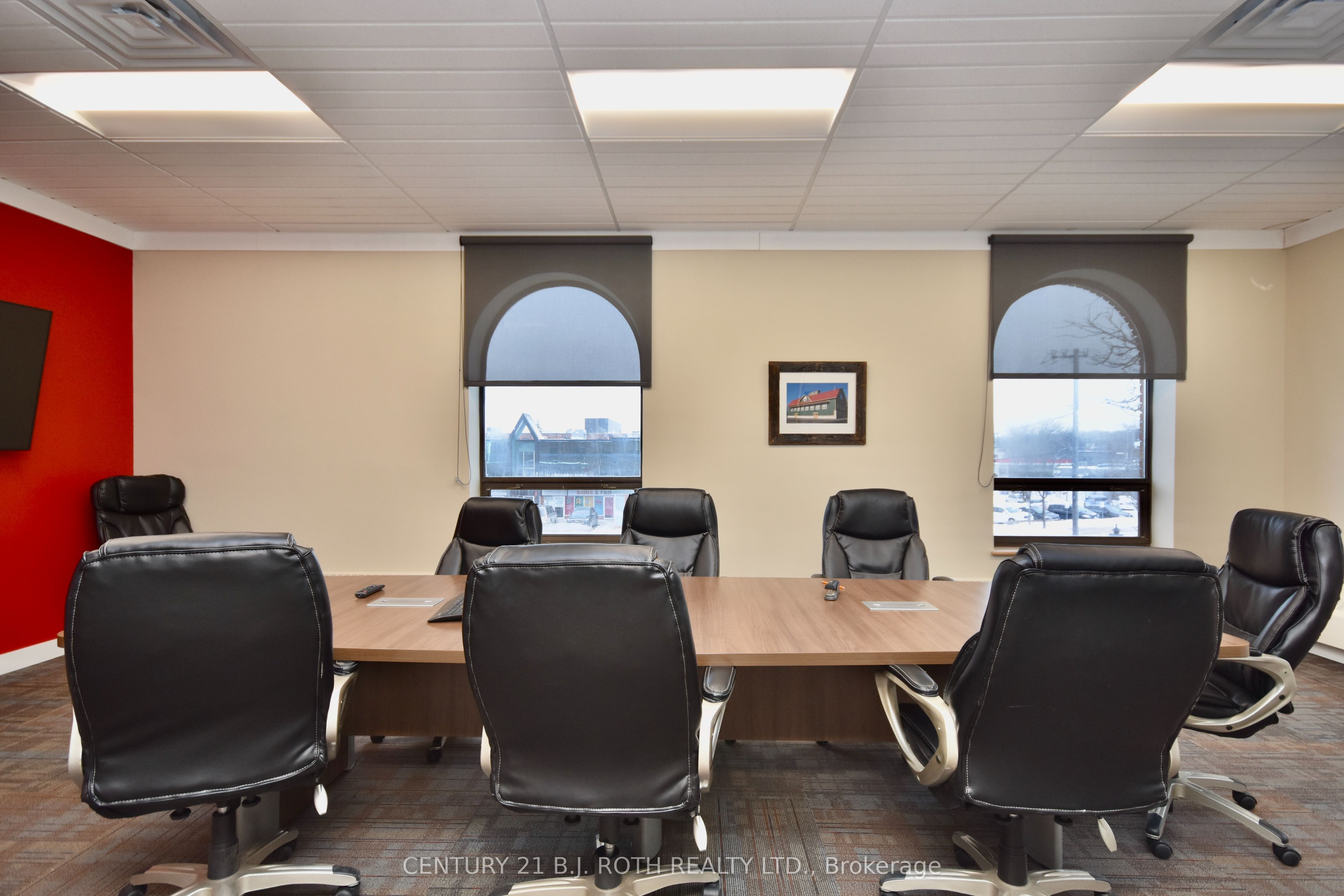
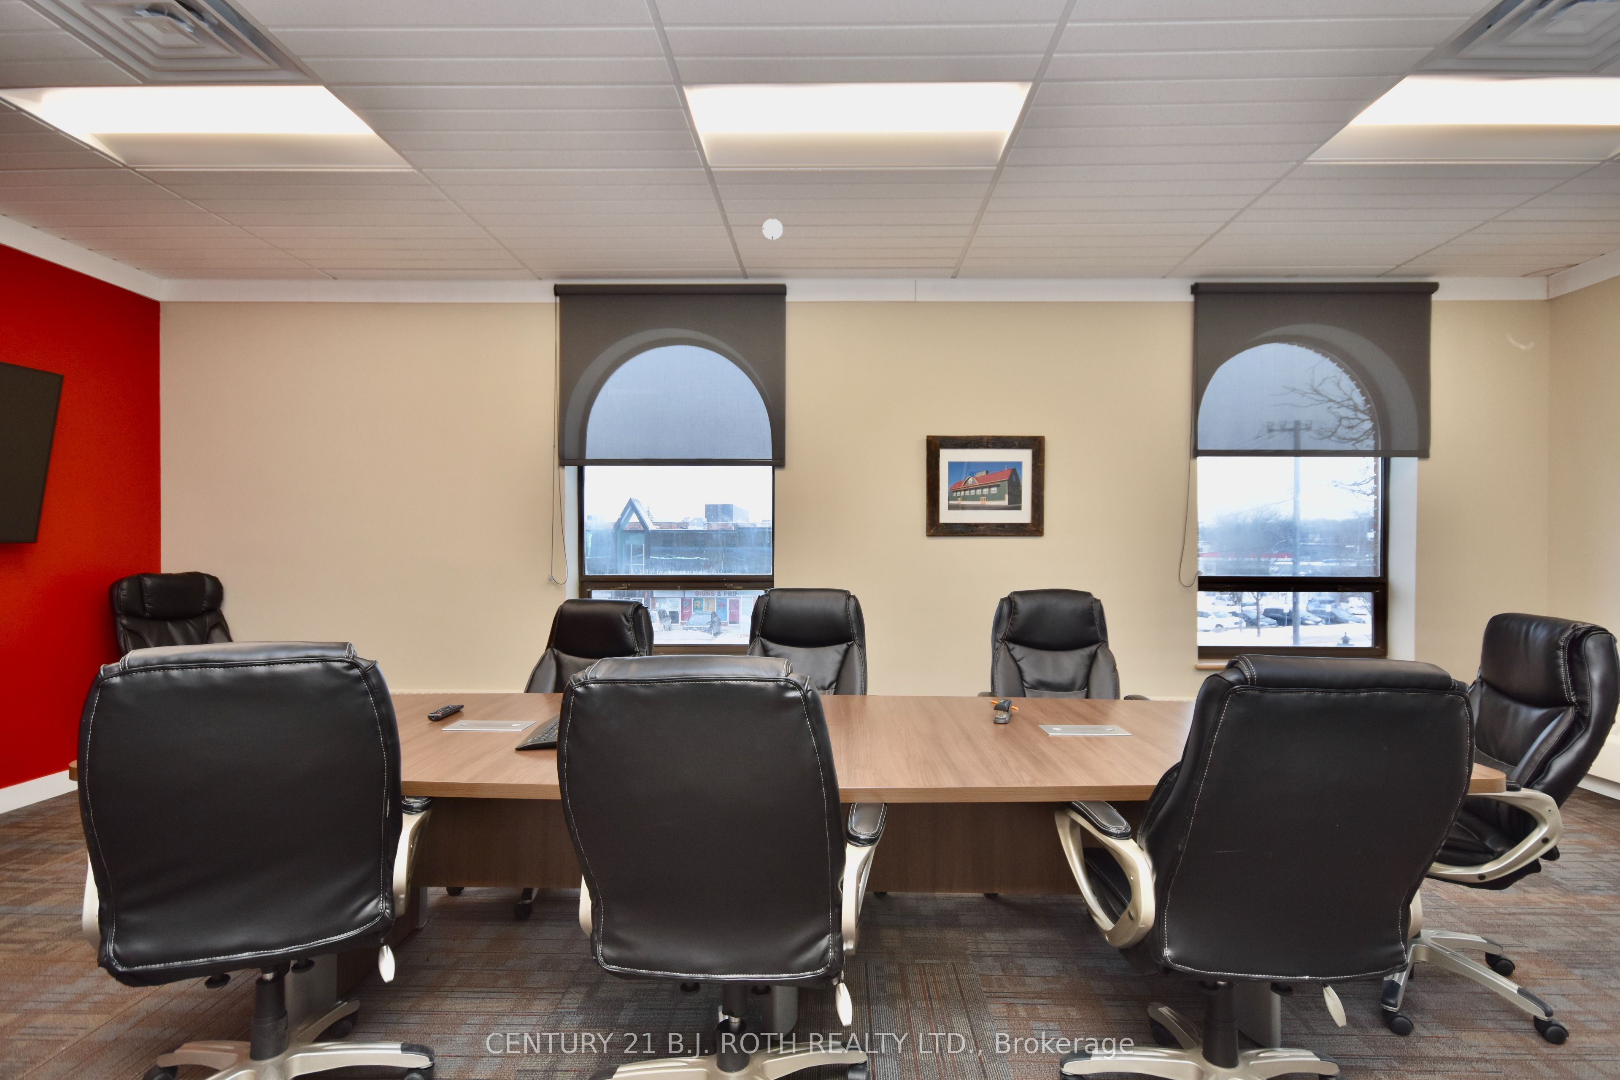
+ smoke detector [762,218,783,241]
